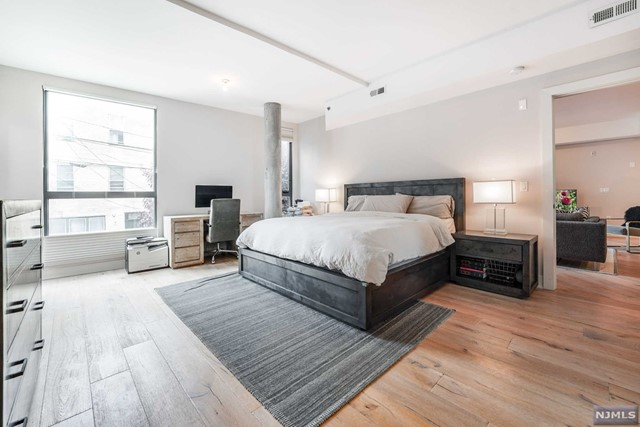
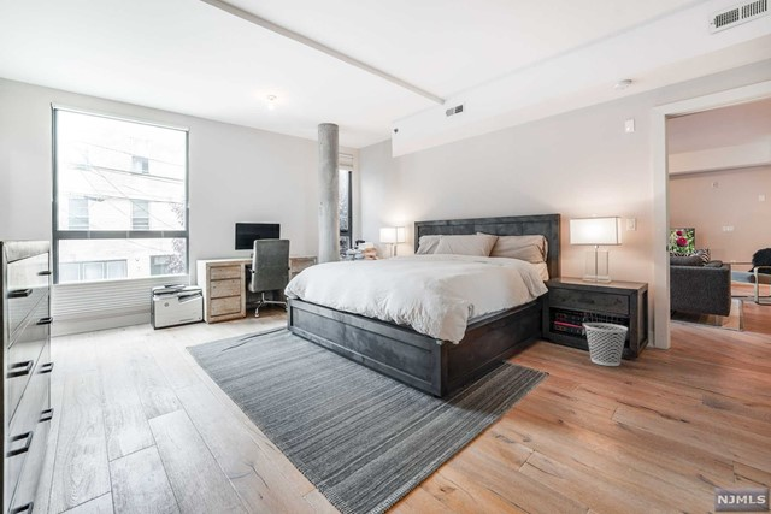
+ wastebasket [583,321,629,367]
